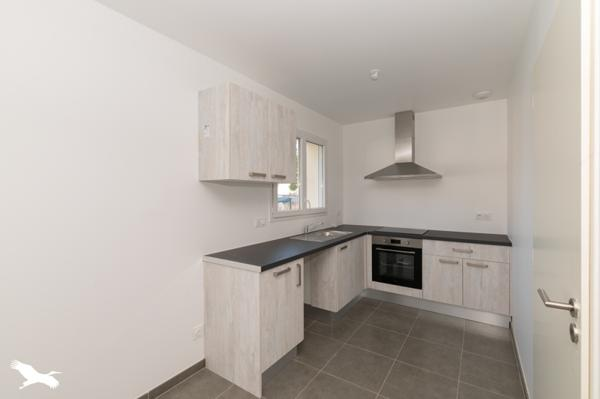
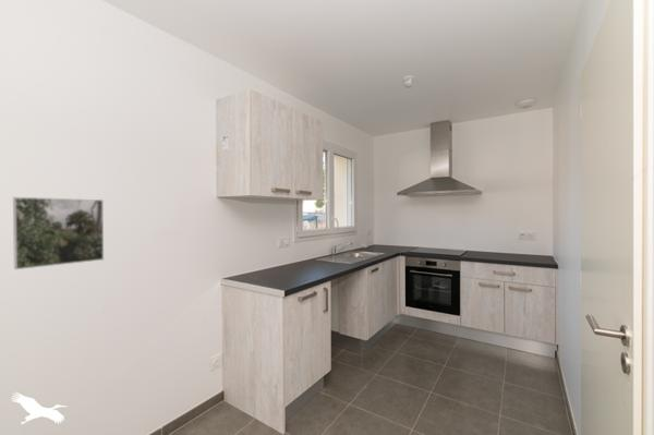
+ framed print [12,196,105,270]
